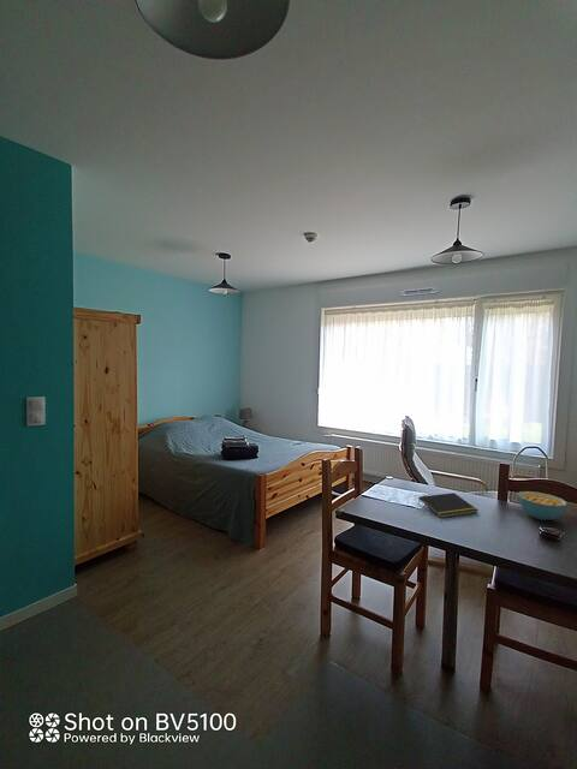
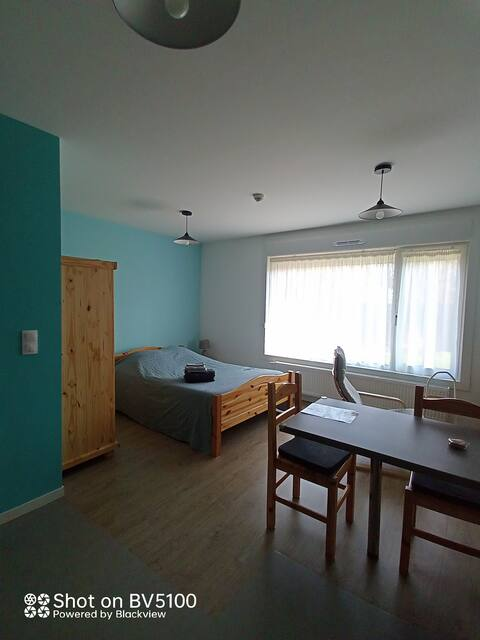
- notepad [417,491,480,519]
- cereal bowl [517,490,569,521]
